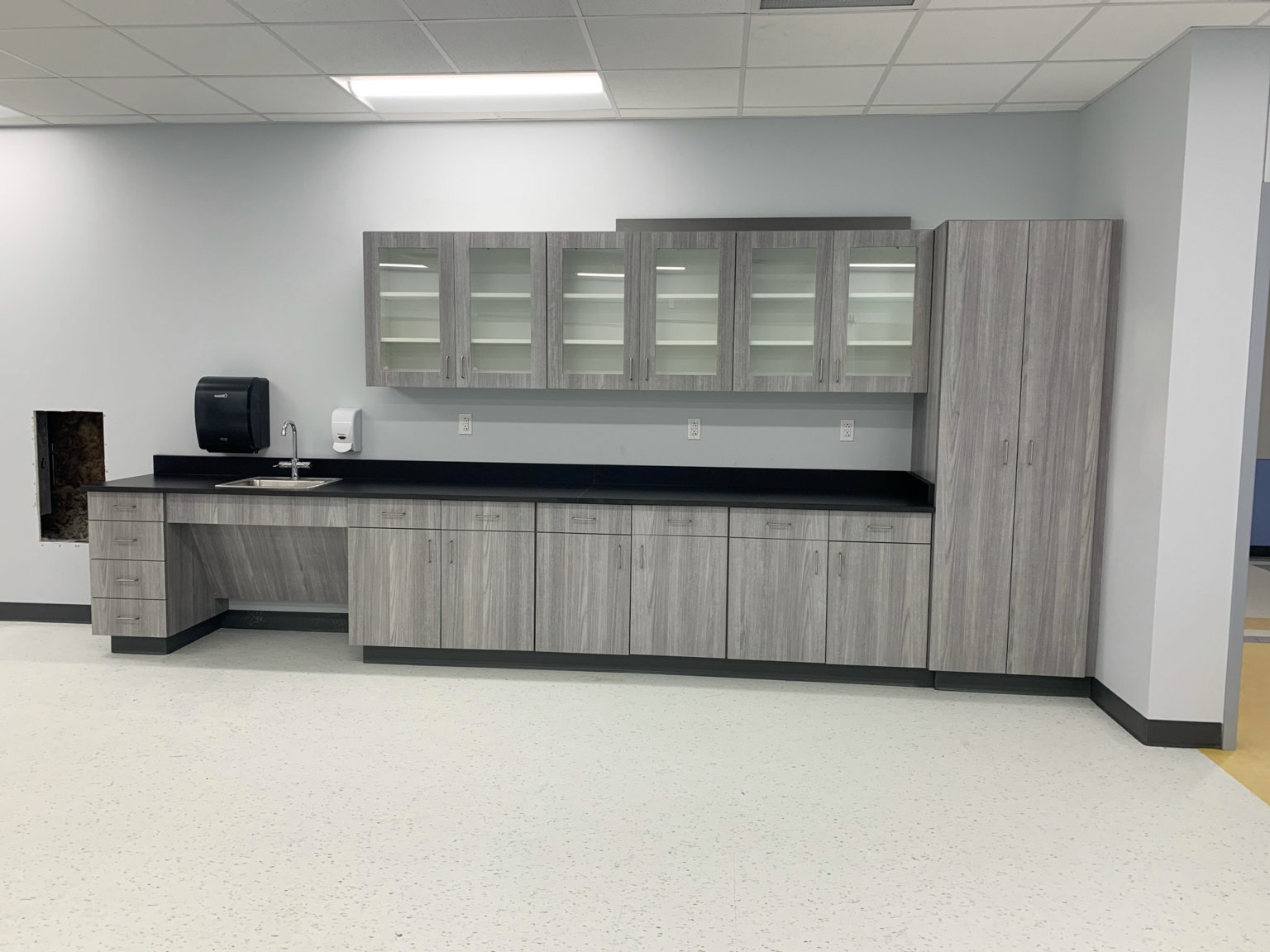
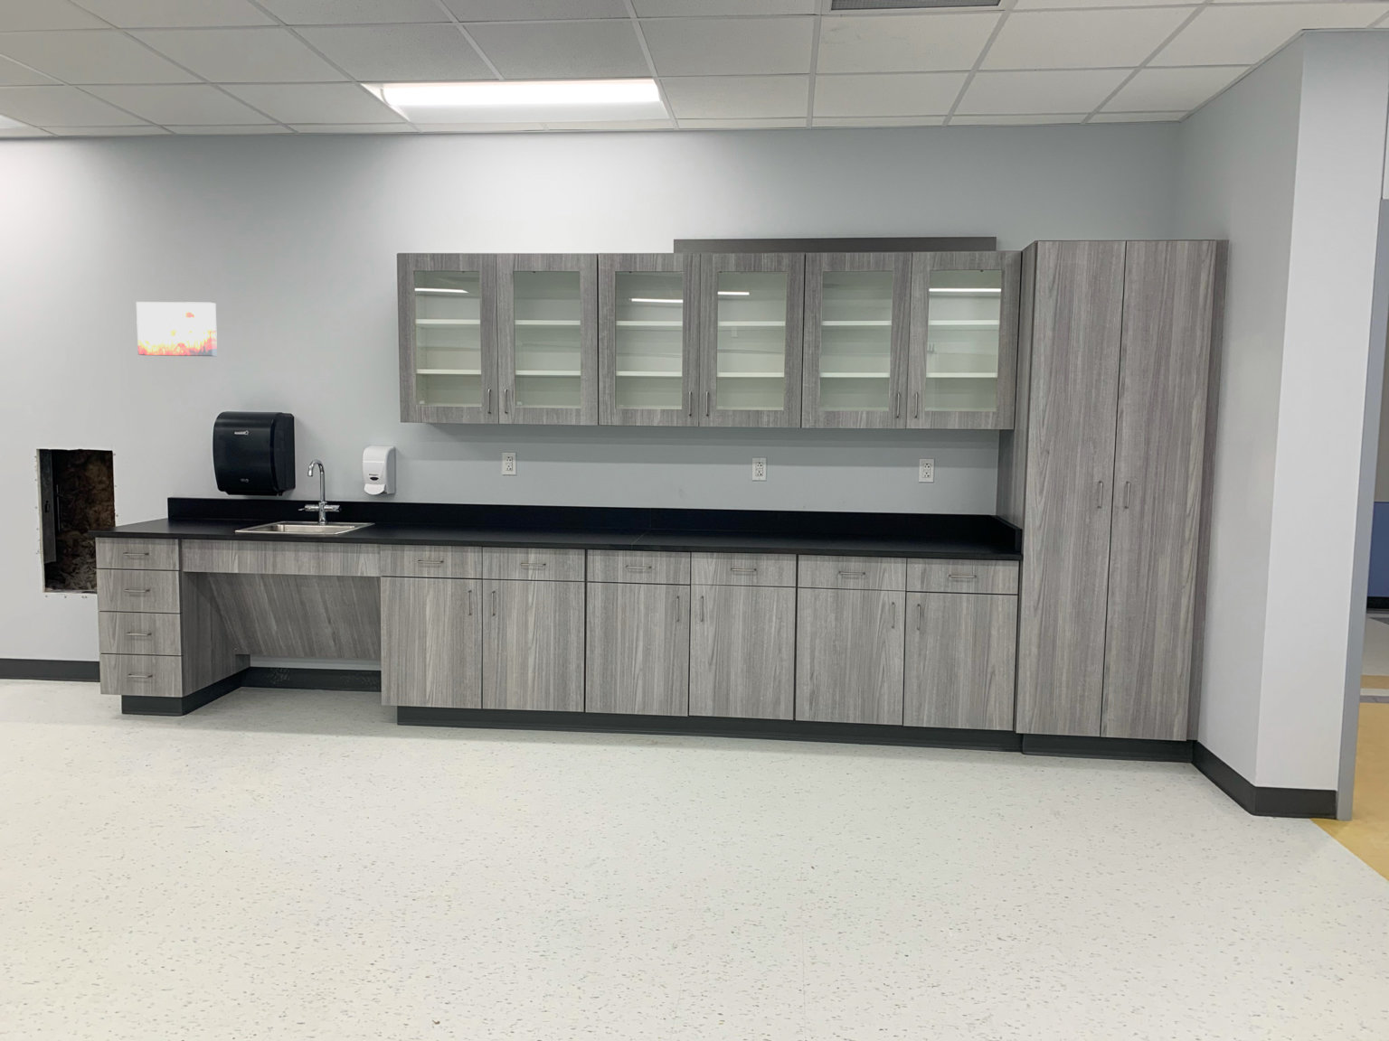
+ wall art [136,301,218,356]
